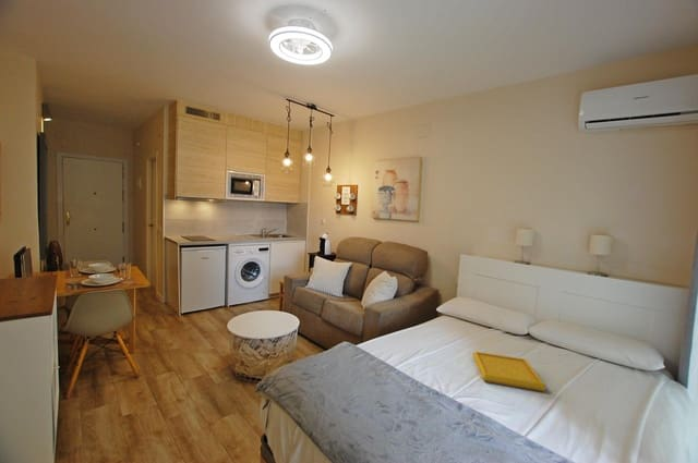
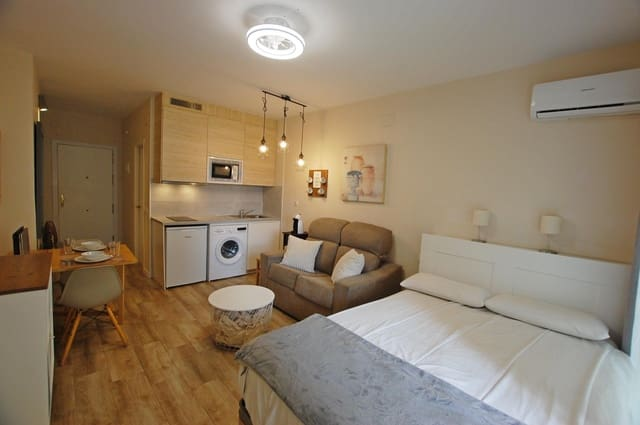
- serving tray [471,351,547,392]
